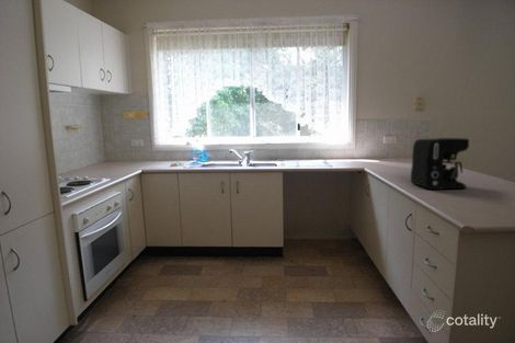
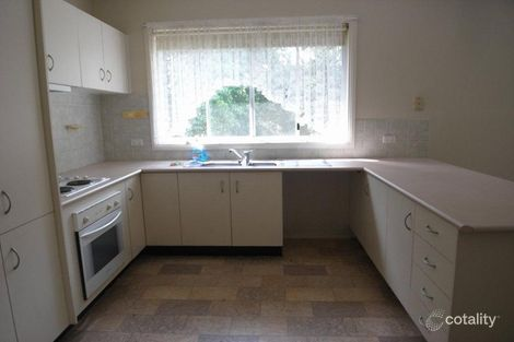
- coffee maker [410,137,470,191]
